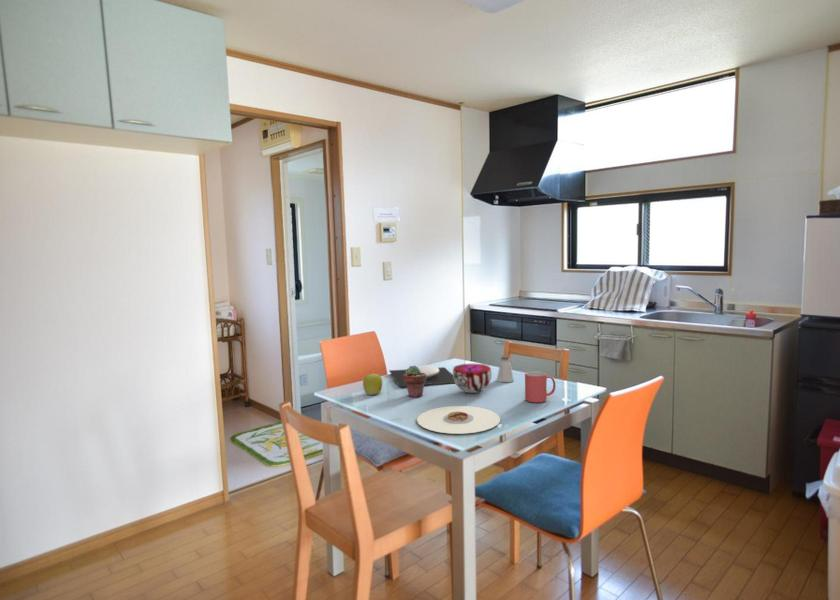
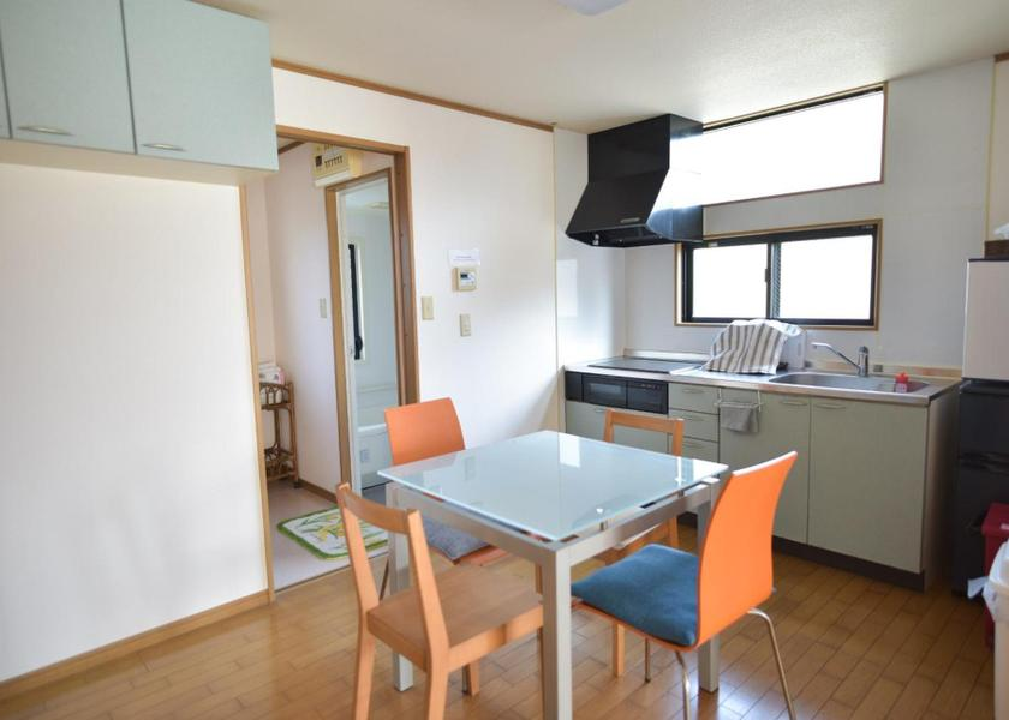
- potted succulent [403,365,426,399]
- saltshaker [496,355,515,383]
- apple [362,370,384,396]
- plate [416,405,501,435]
- decorative bowl [452,363,493,394]
- mug [524,370,557,404]
- plate [388,365,455,387]
